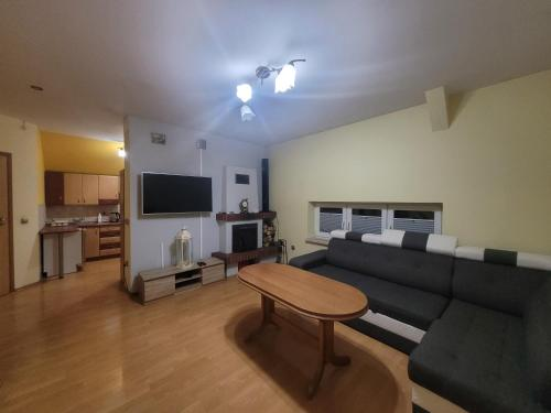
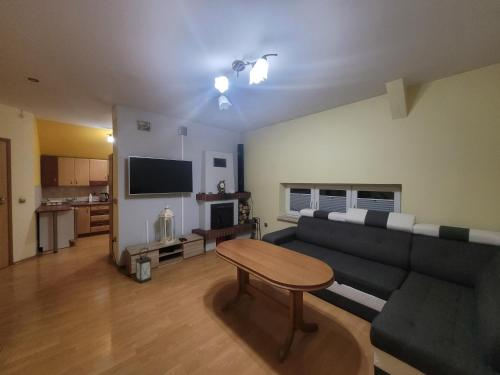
+ lantern [134,247,153,284]
